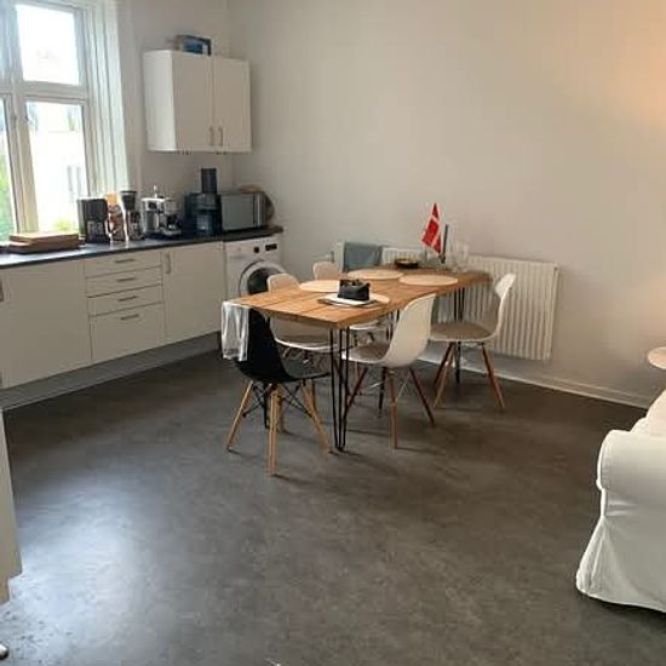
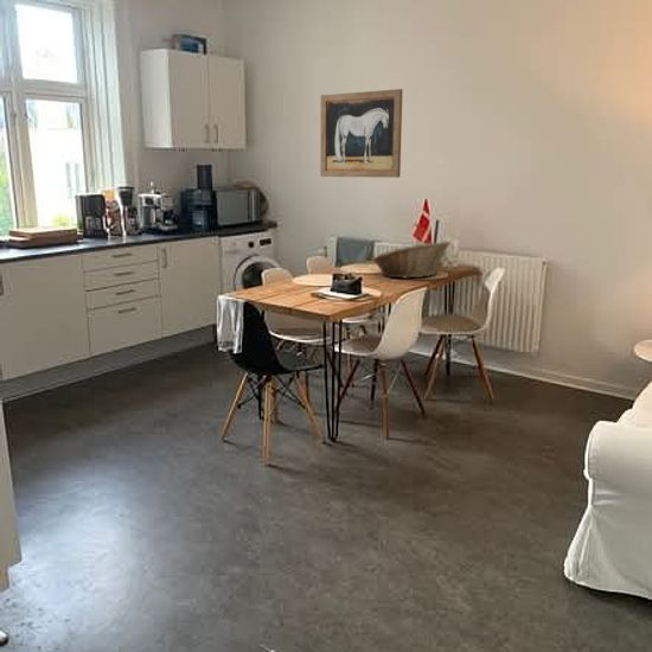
+ wall art [320,88,403,179]
+ fruit basket [372,239,452,280]
